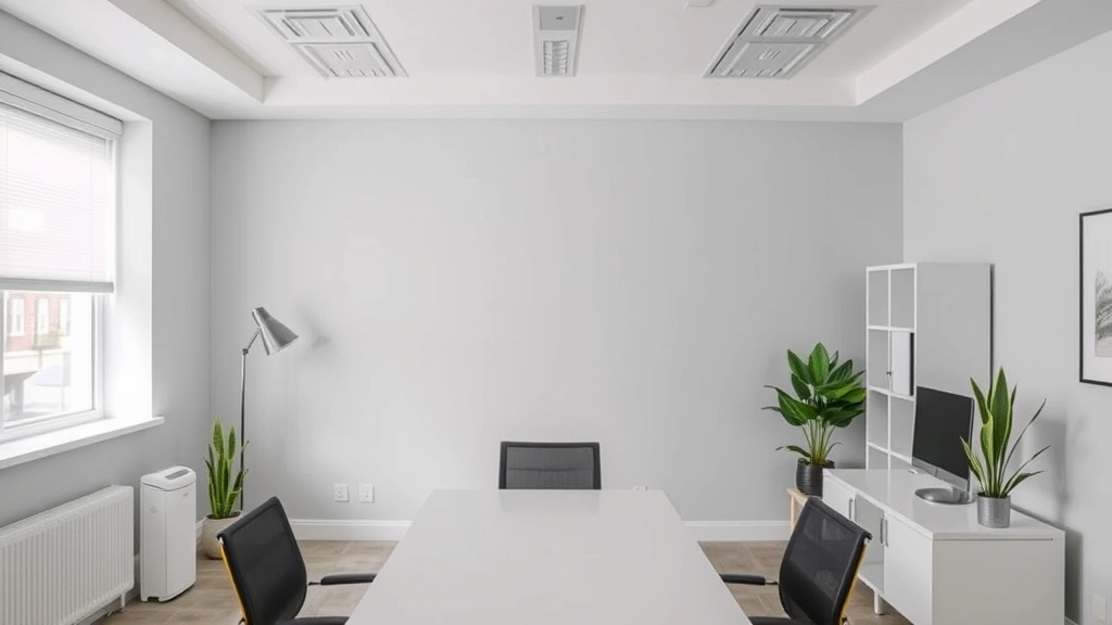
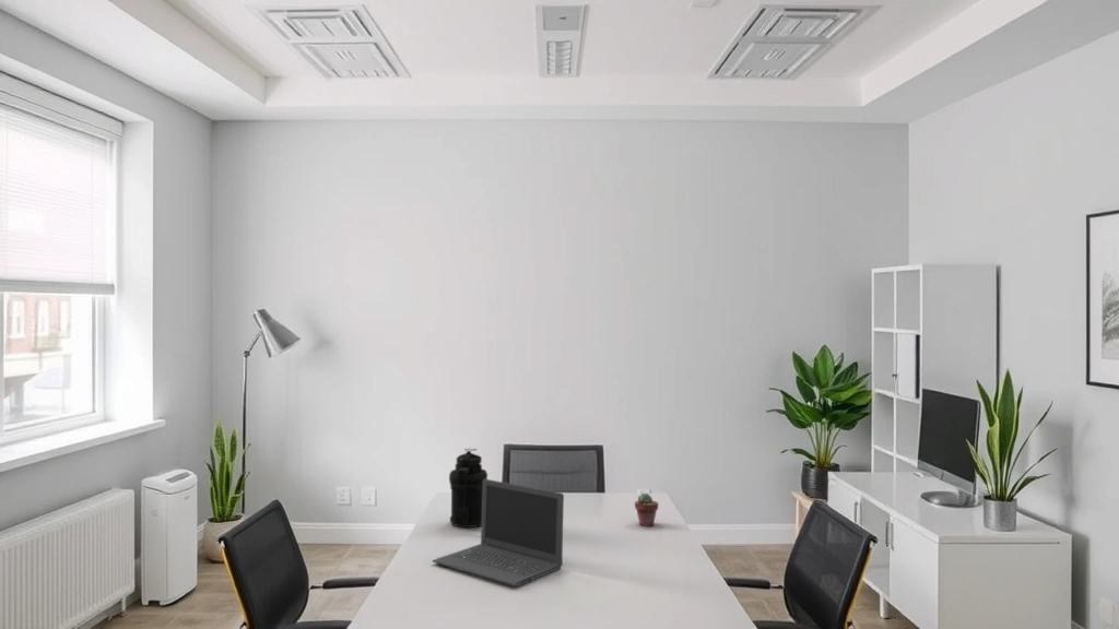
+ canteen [448,448,488,529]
+ laptop computer [432,478,565,588]
+ potted succulent [634,492,659,527]
